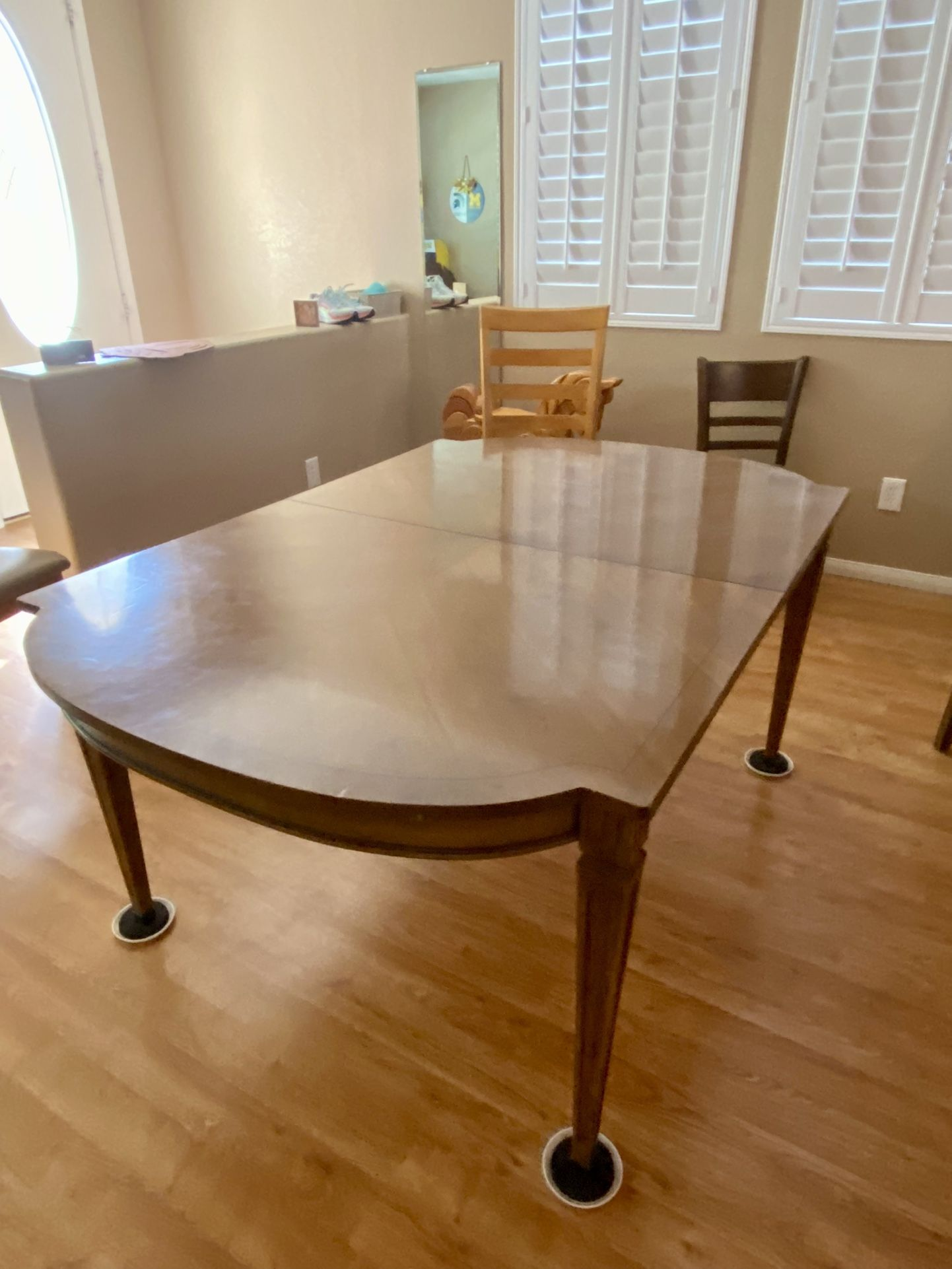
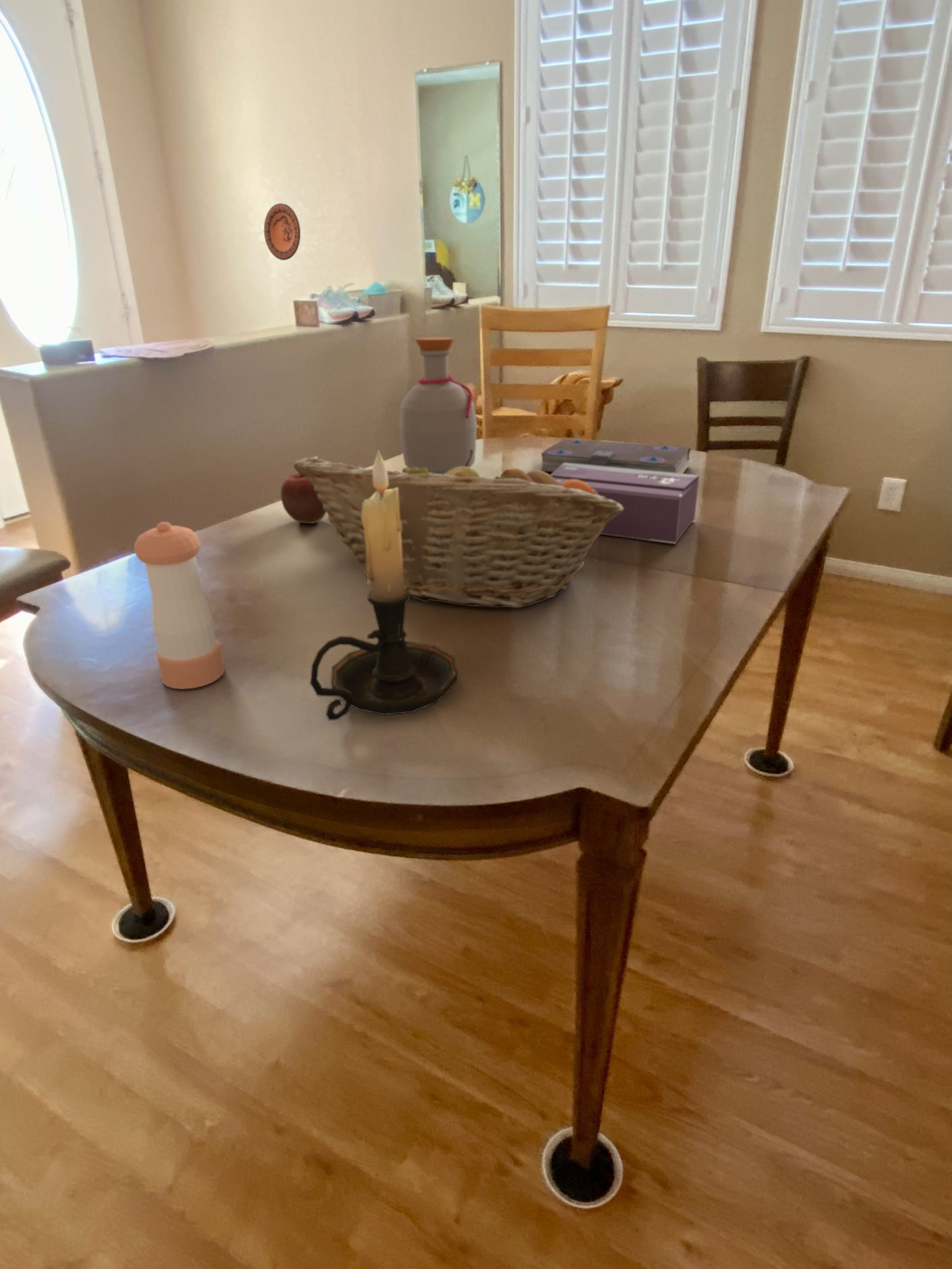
+ tissue box [549,463,700,545]
+ book [537,438,693,473]
+ pepper shaker [133,521,225,690]
+ candle holder [310,449,459,722]
+ fruit basket [293,450,624,609]
+ decorative plate [263,203,301,261]
+ apple [280,473,327,524]
+ bottle [399,337,477,475]
